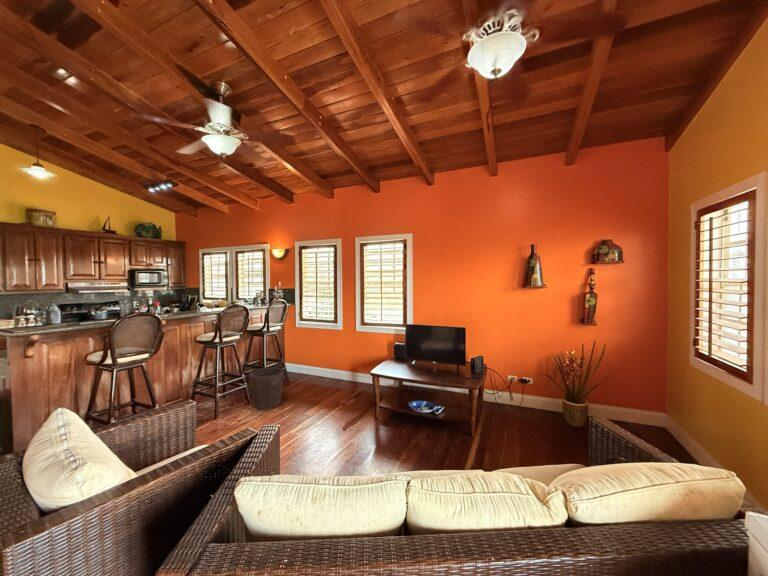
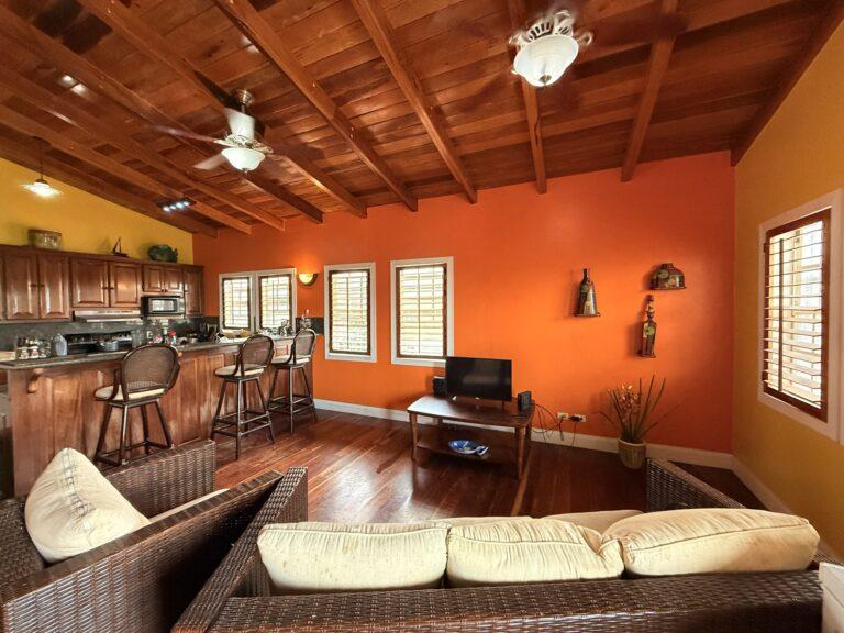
- waste bin [247,366,285,411]
